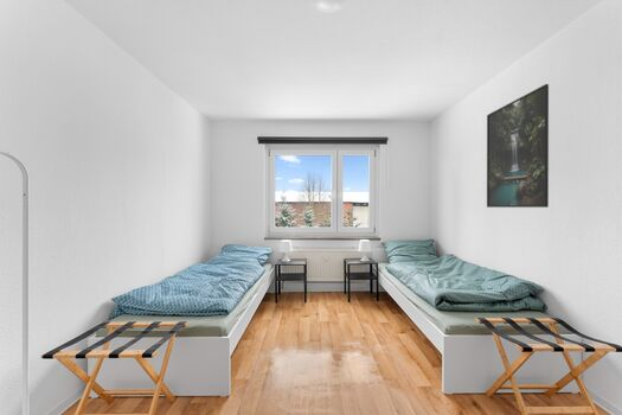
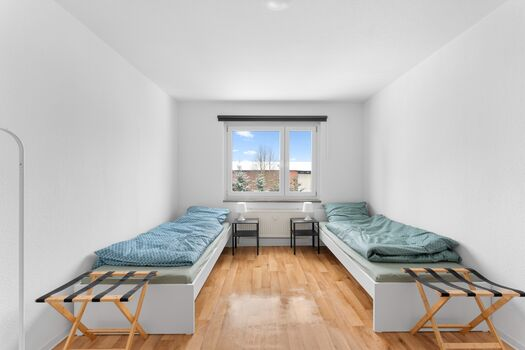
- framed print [486,83,550,209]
